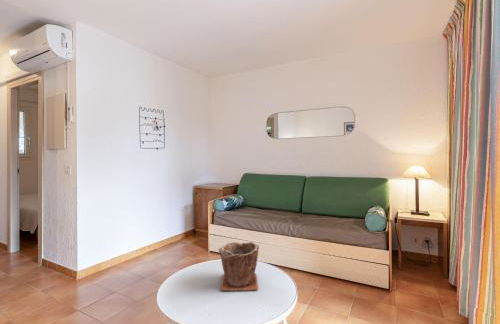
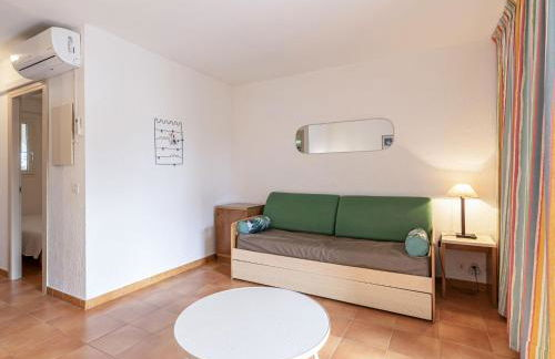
- plant pot [218,241,260,292]
